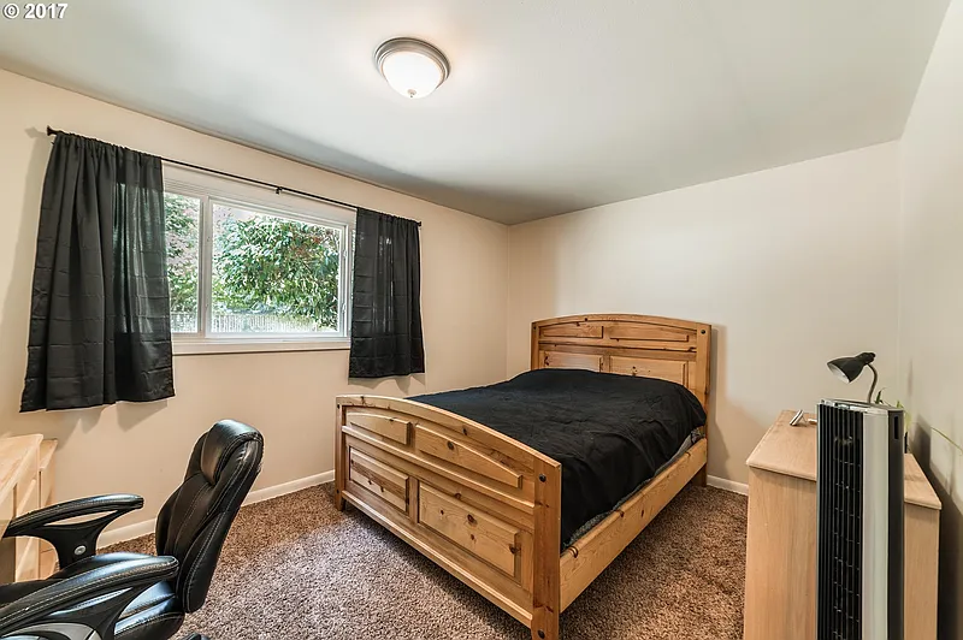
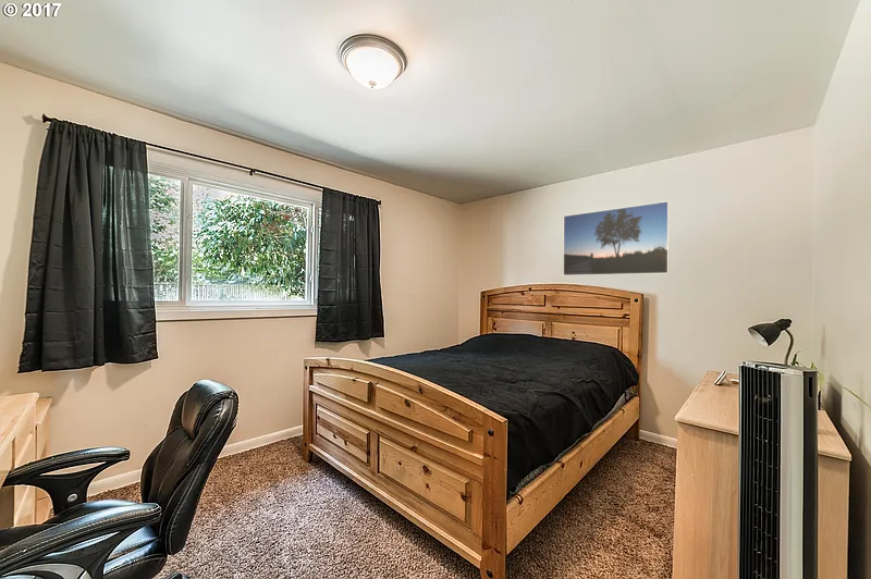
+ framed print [562,200,671,276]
